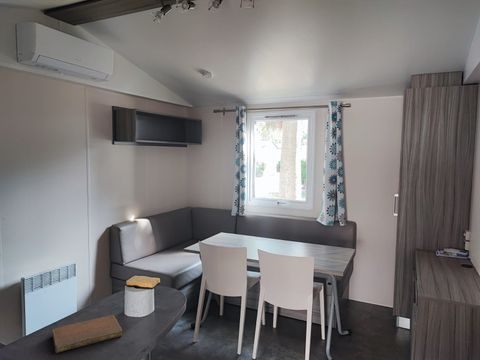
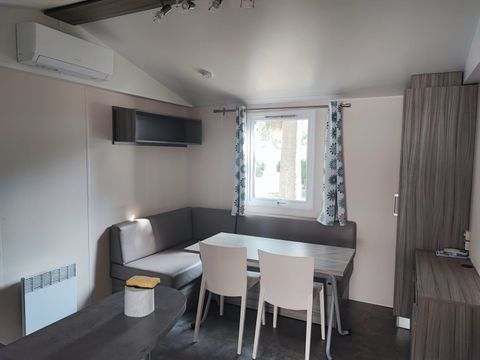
- notebook [51,314,124,354]
